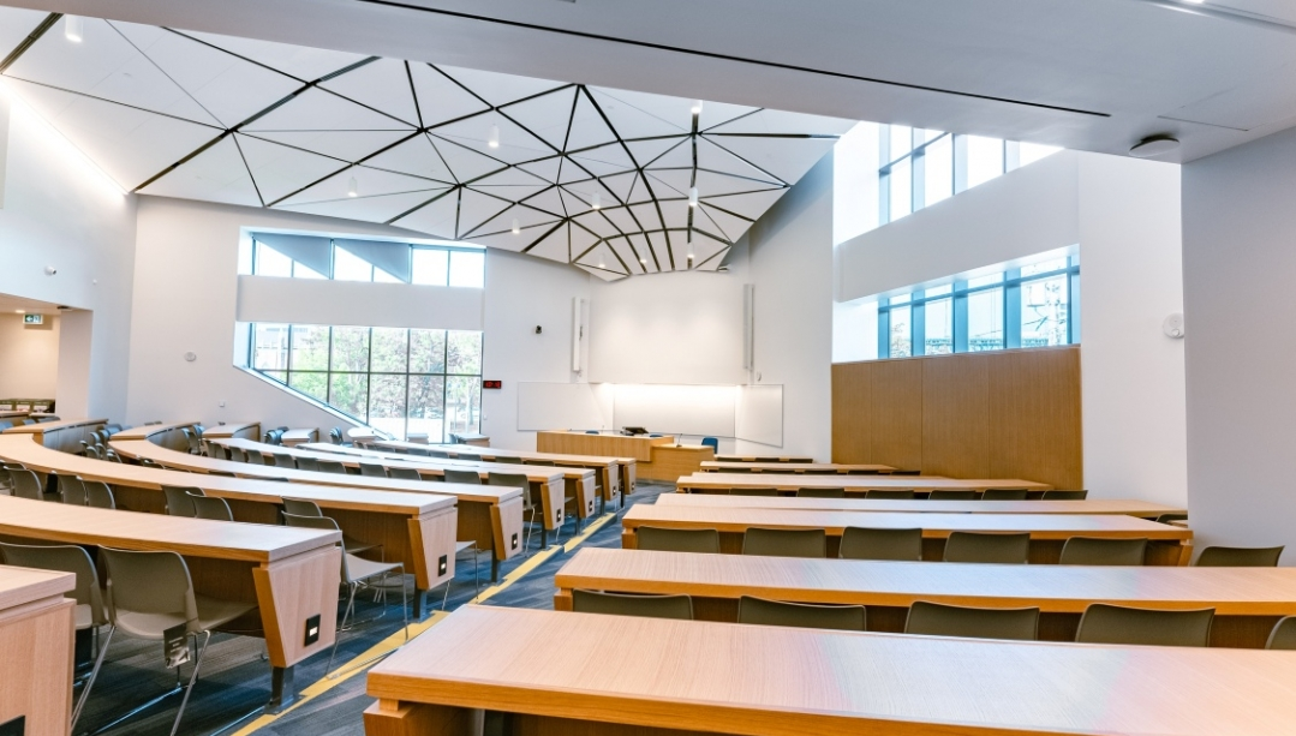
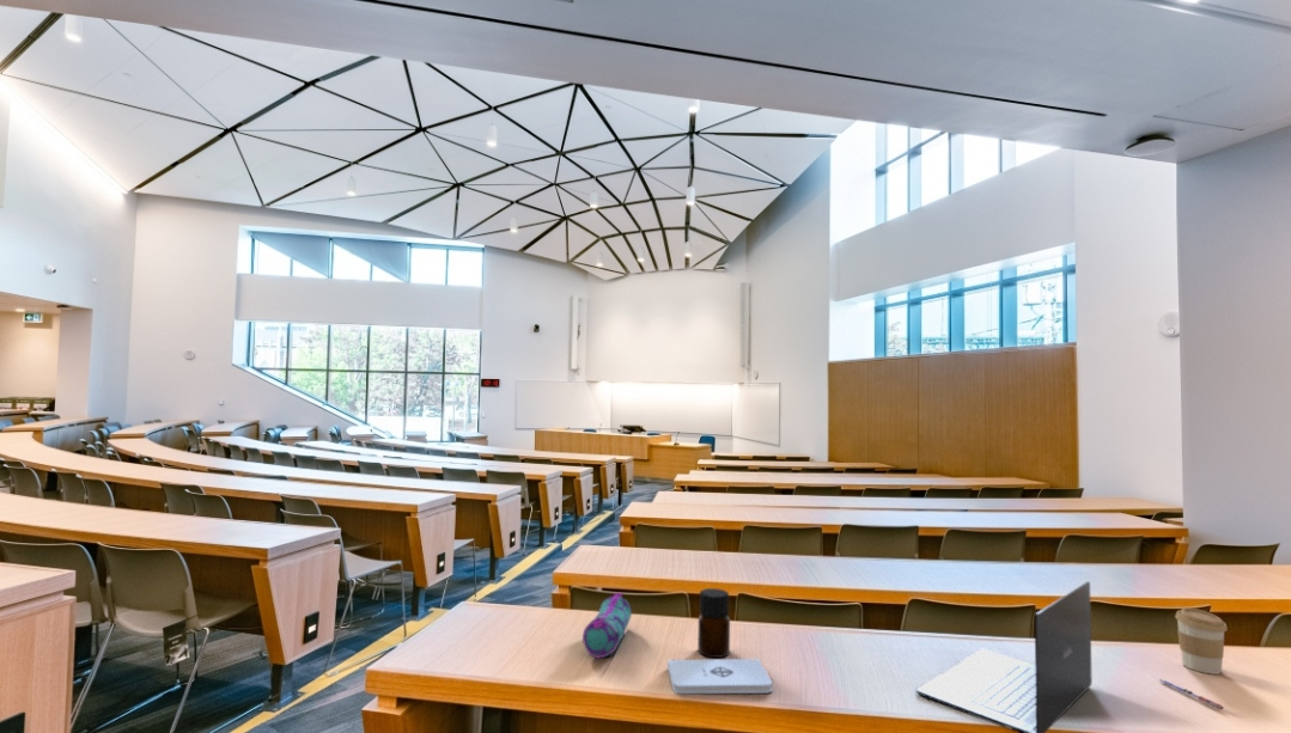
+ bottle [696,587,731,659]
+ pen [1158,678,1224,710]
+ pencil case [581,592,633,660]
+ notepad [666,658,773,695]
+ coffee cup [1174,606,1229,676]
+ laptop [915,580,1094,733]
